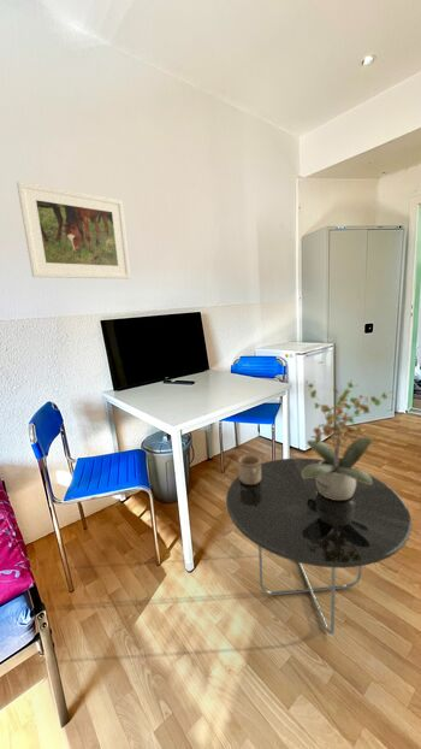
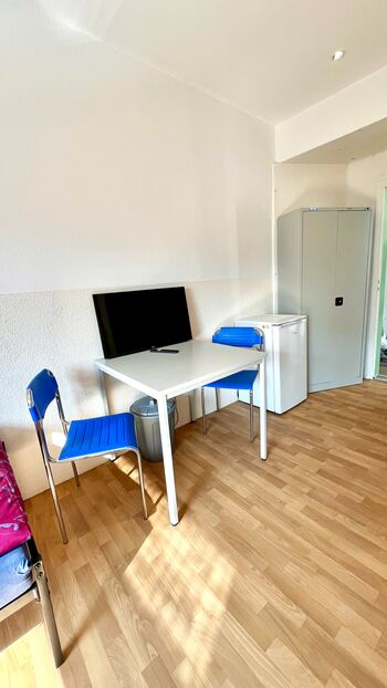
- side table [225,458,413,636]
- potted plant [302,378,396,500]
- mug [237,454,262,484]
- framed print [16,181,132,281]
